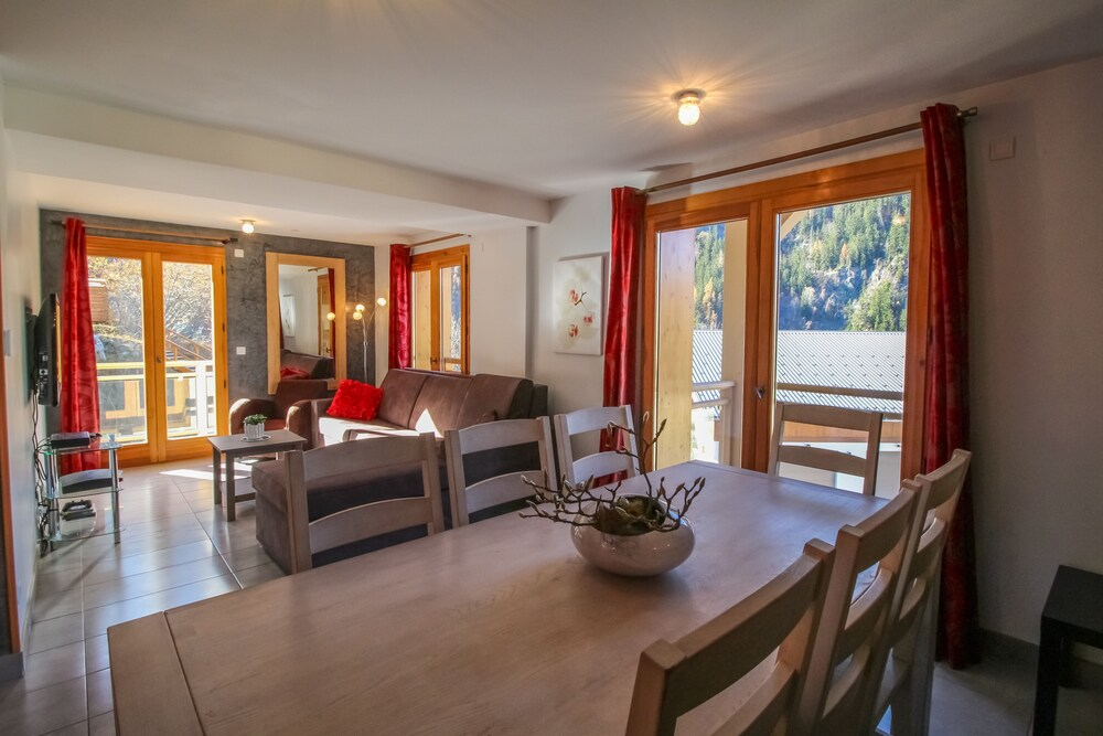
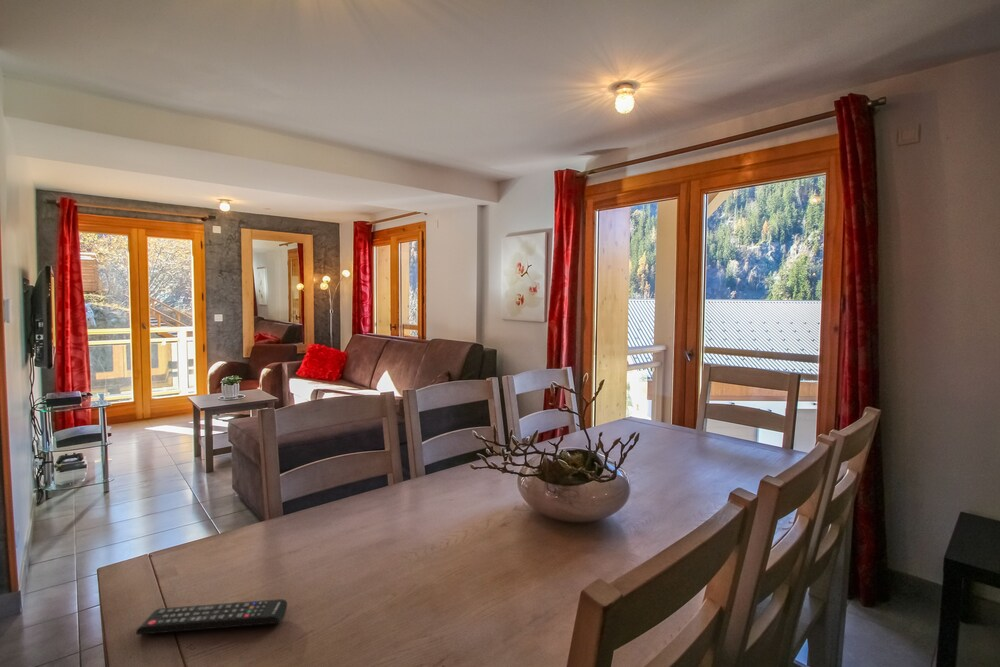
+ remote control [135,598,288,636]
